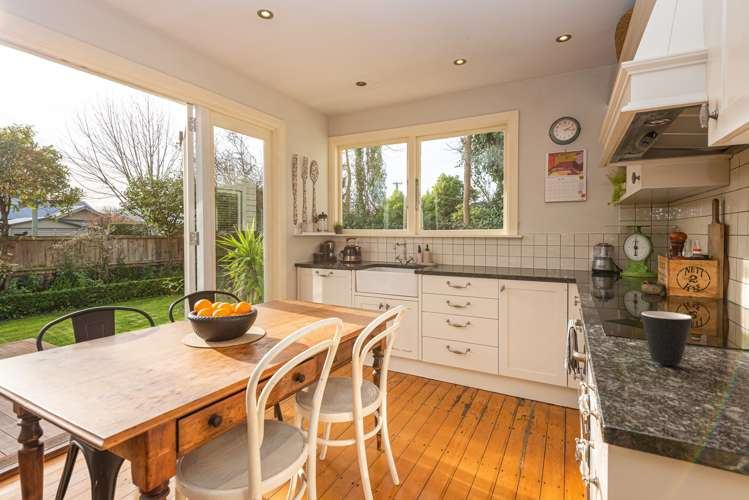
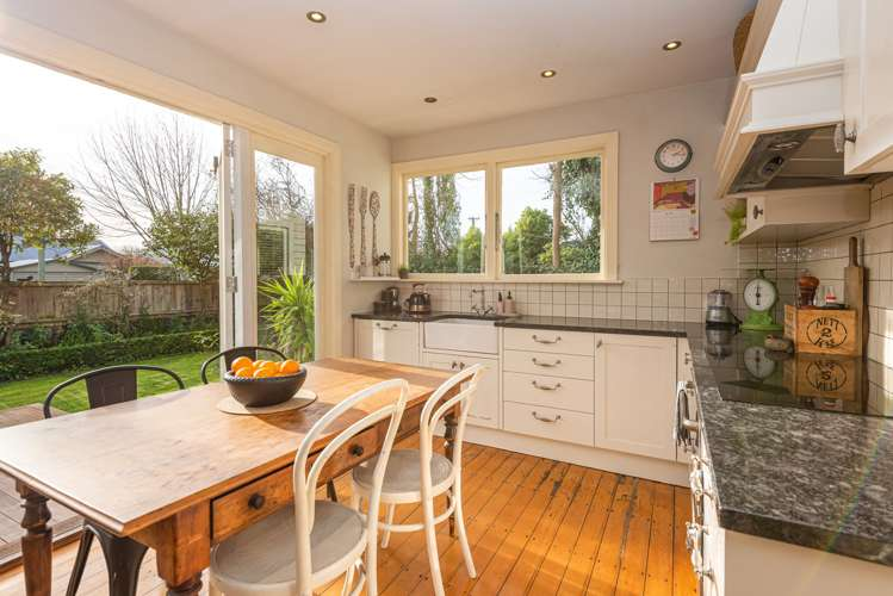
- mug [641,310,693,366]
